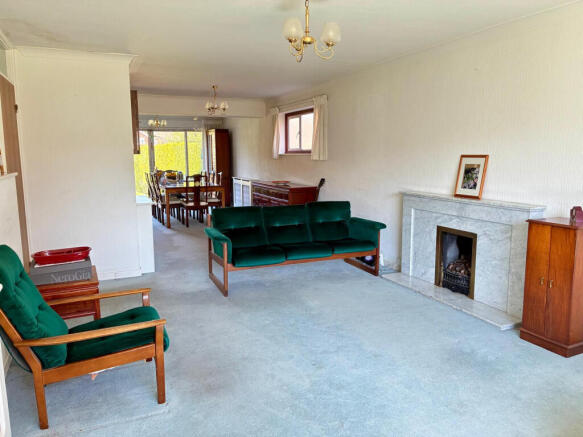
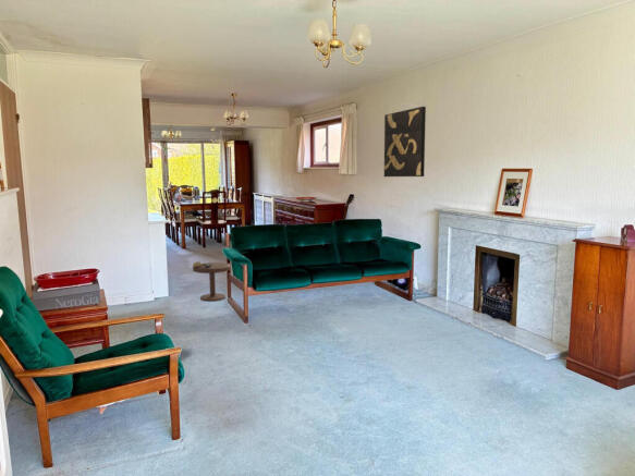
+ wall art [383,106,427,178]
+ side table [192,261,232,303]
